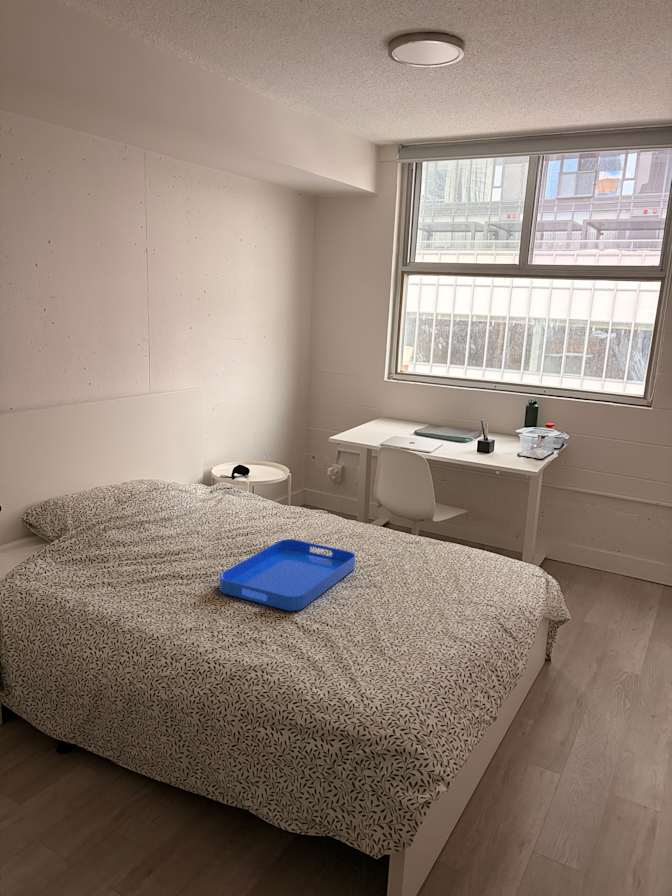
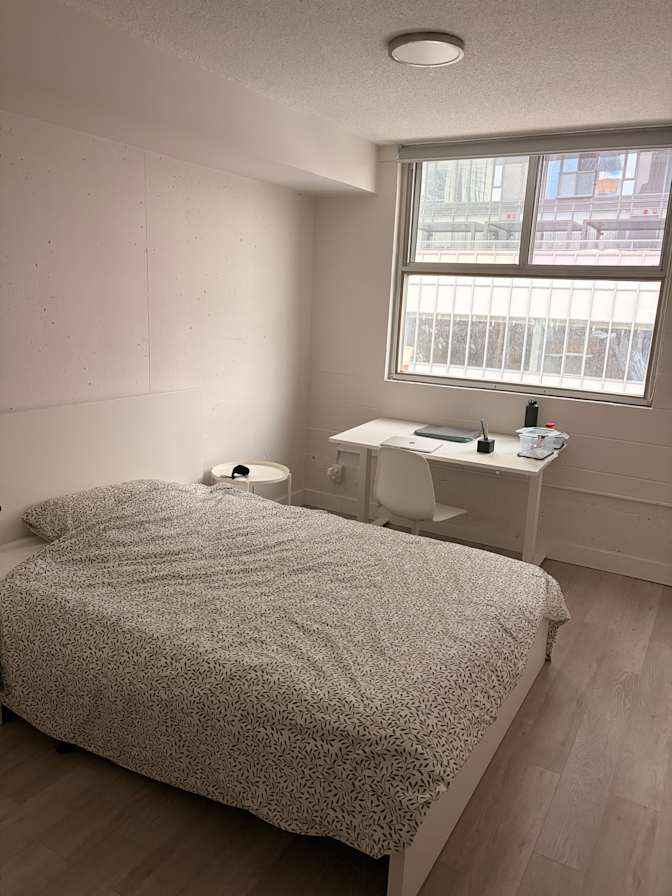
- serving tray [218,538,356,612]
